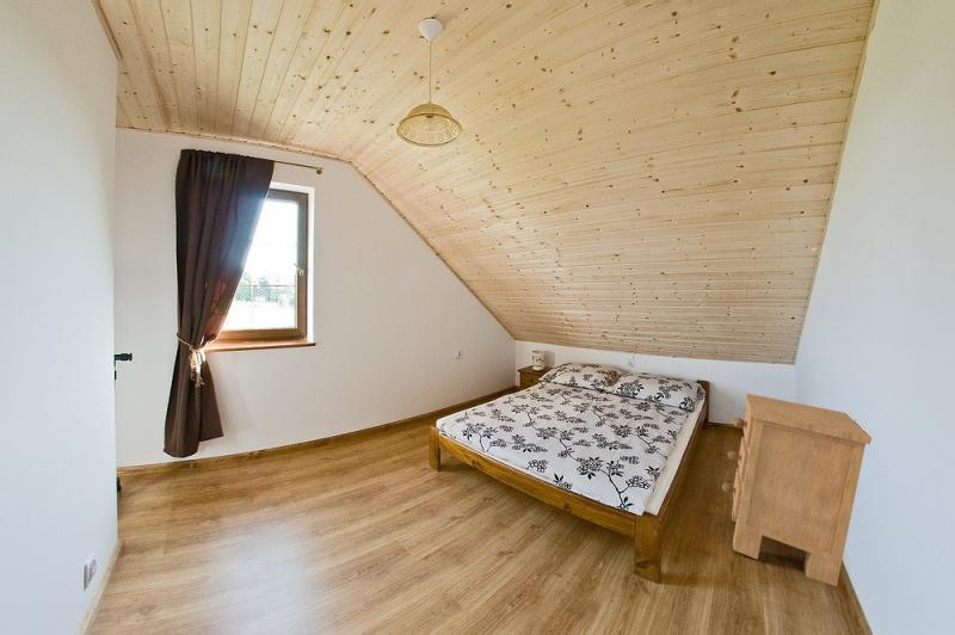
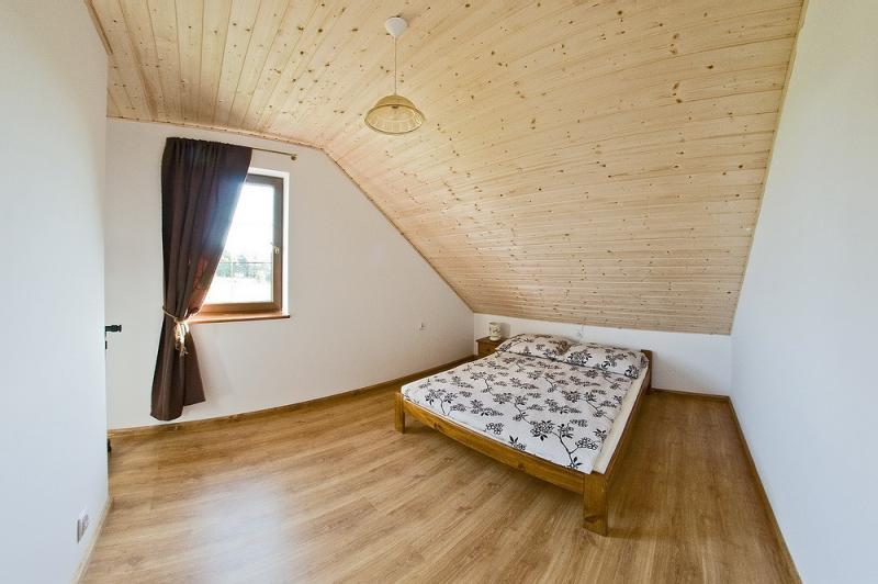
- nightstand [721,392,871,587]
